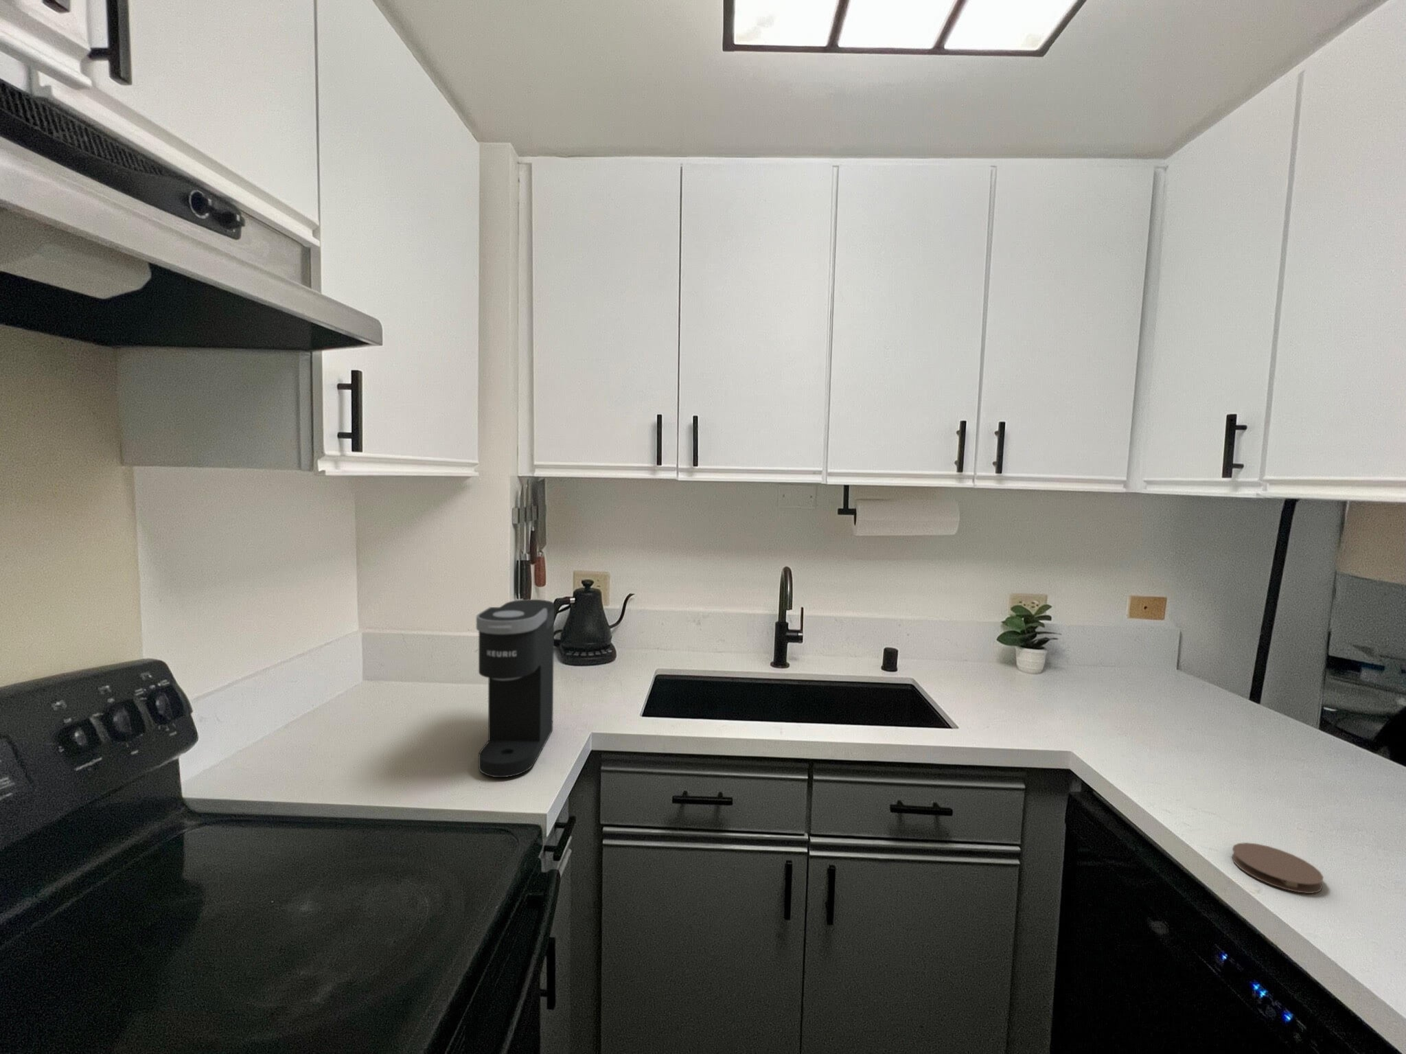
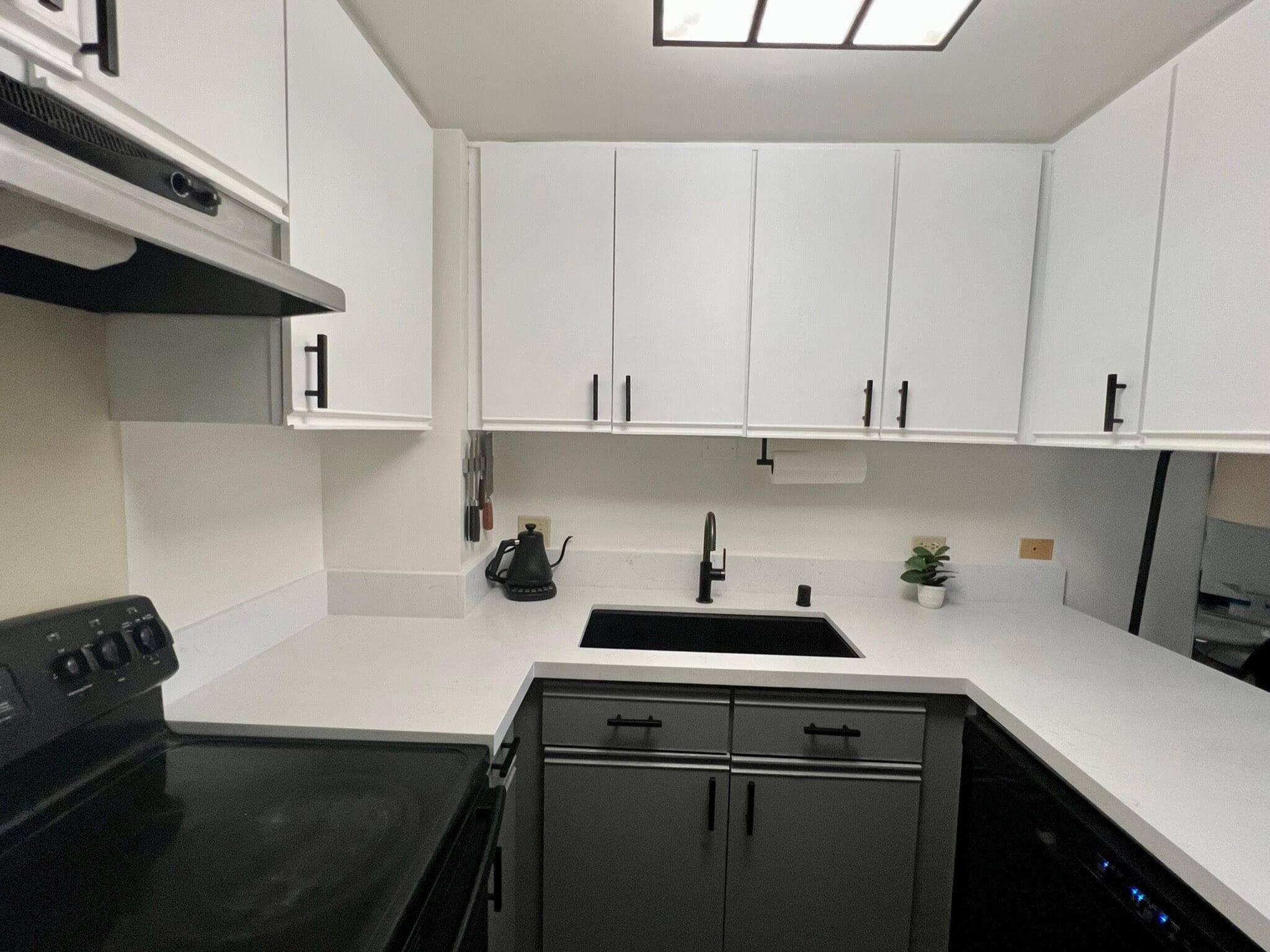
- coaster [1231,841,1324,893]
- coffee maker [476,599,555,778]
